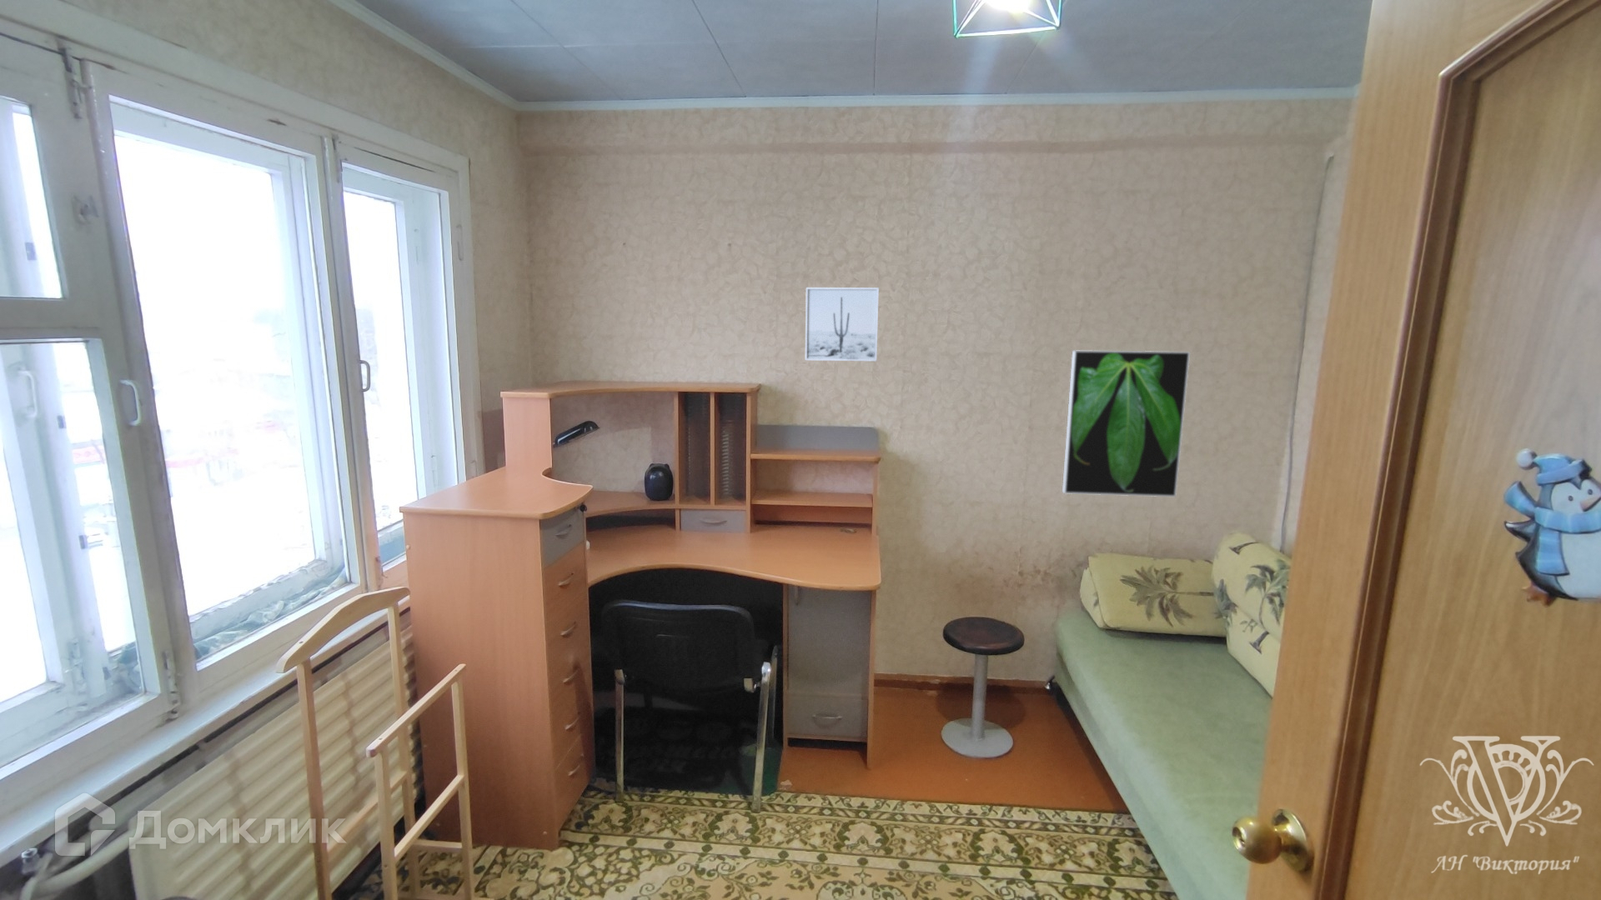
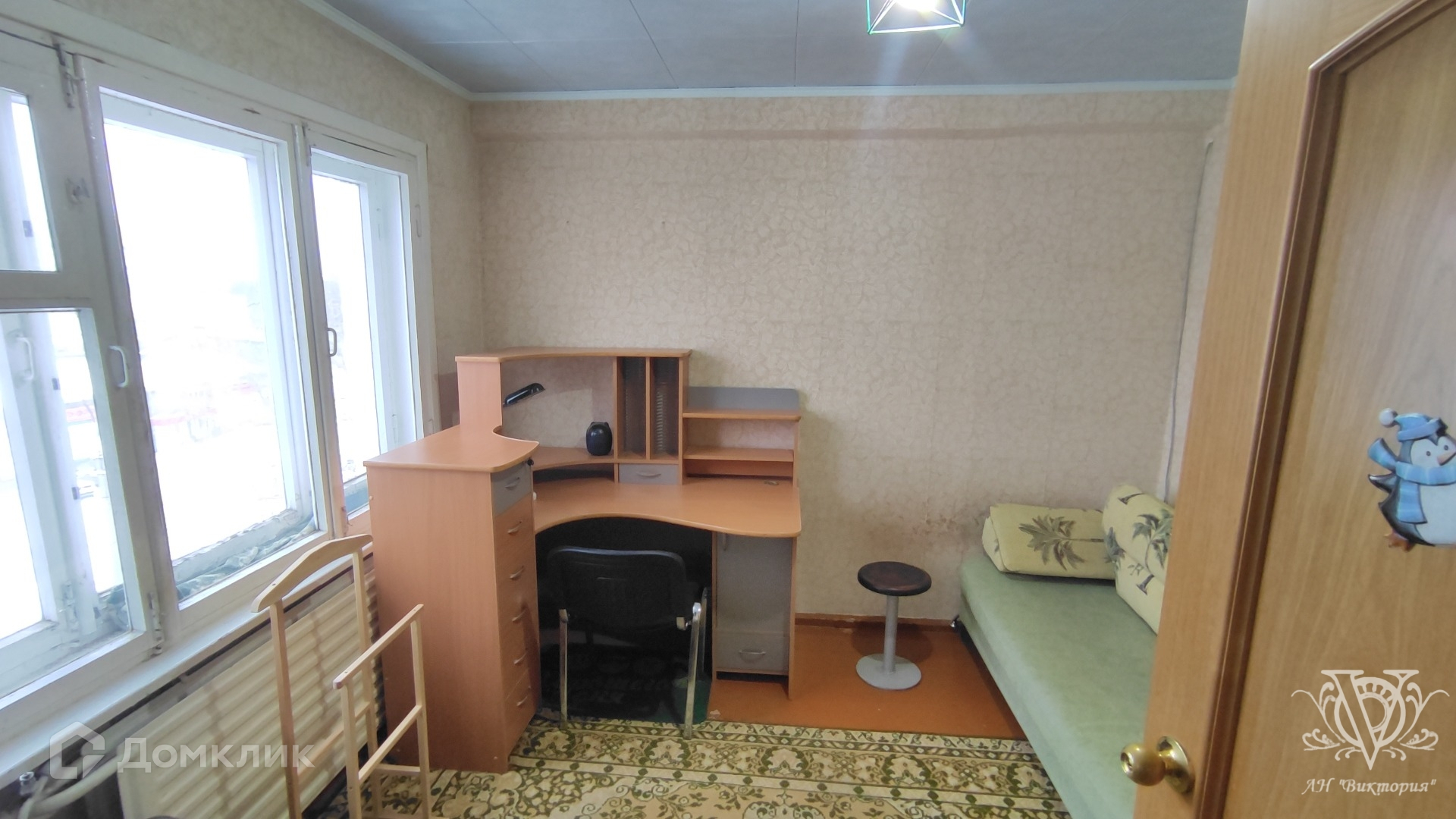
- wall art [805,287,880,362]
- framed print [1061,349,1191,498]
